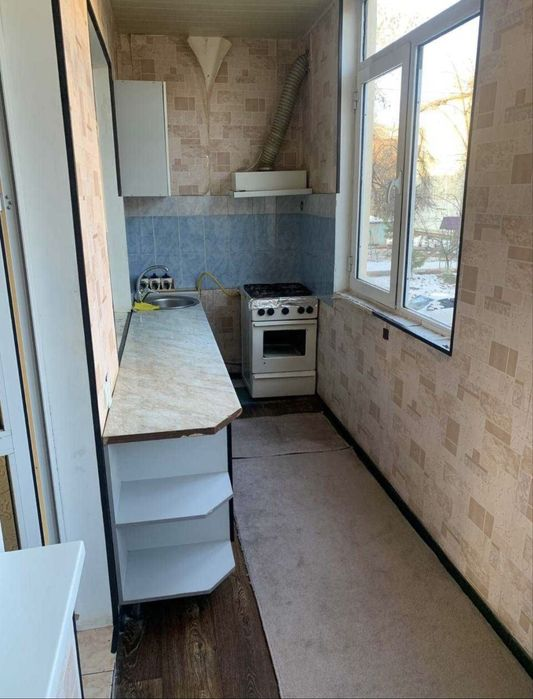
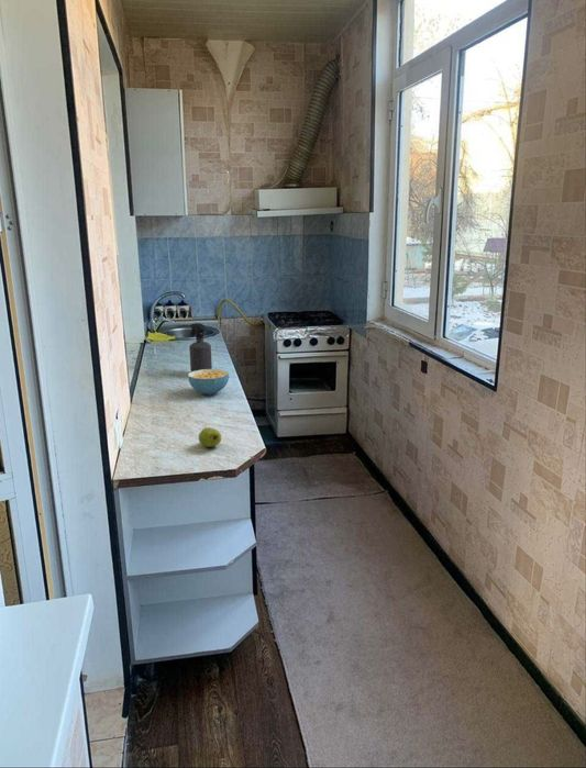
+ cereal bowl [187,368,230,396]
+ fruit [198,426,222,448]
+ spray bottle [188,322,213,372]
